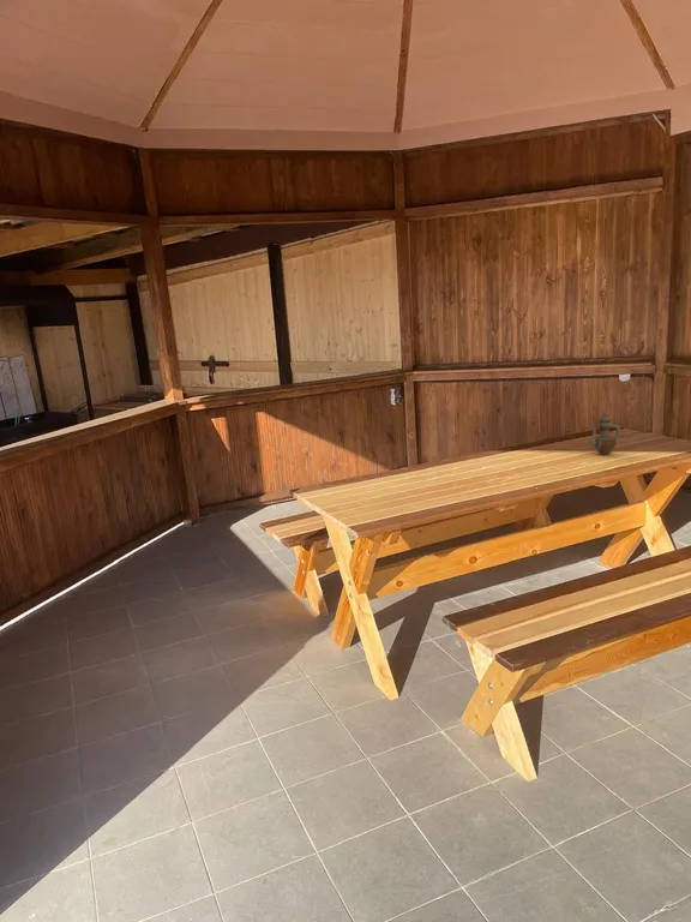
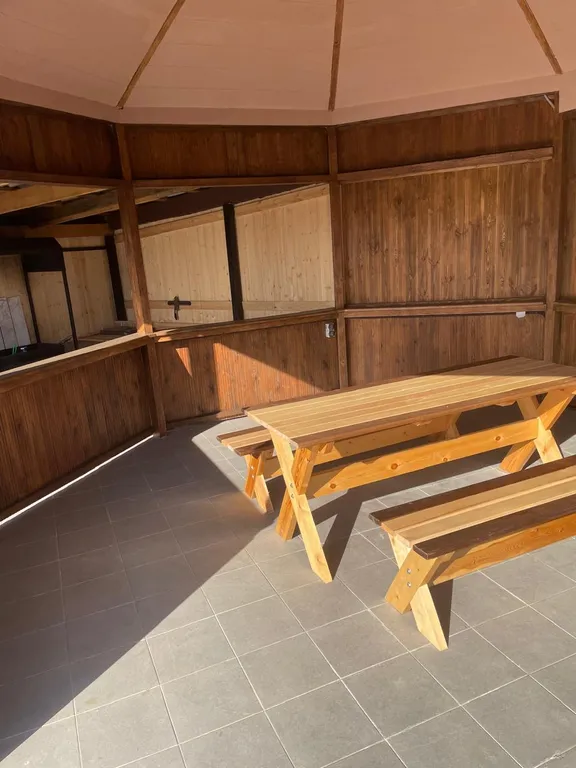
- teapot [589,411,621,456]
